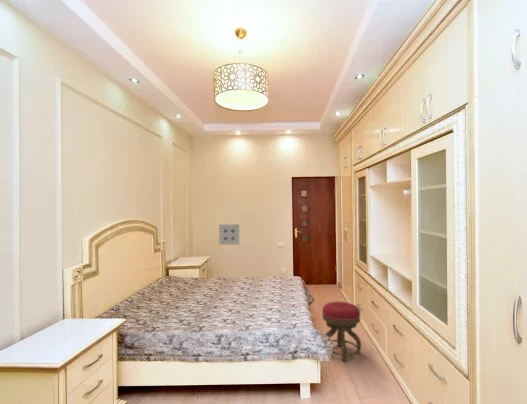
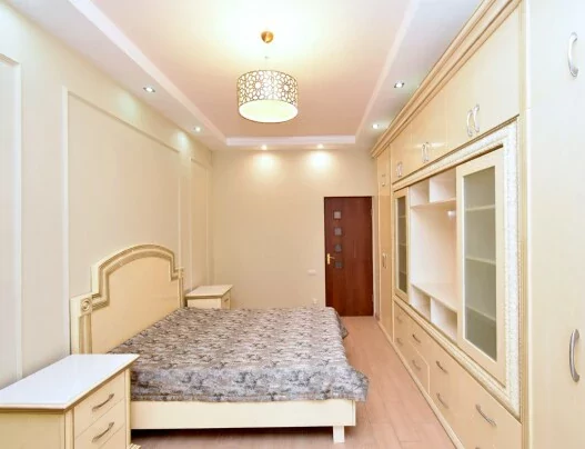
- stool [321,300,362,362]
- wall art [218,223,240,246]
